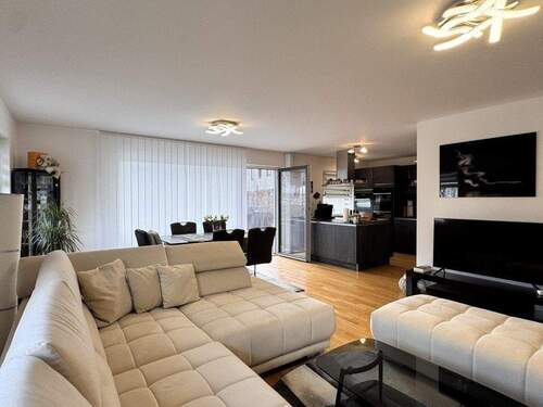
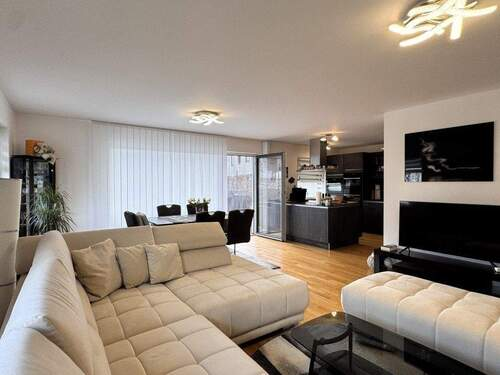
+ remote control [354,335,396,353]
